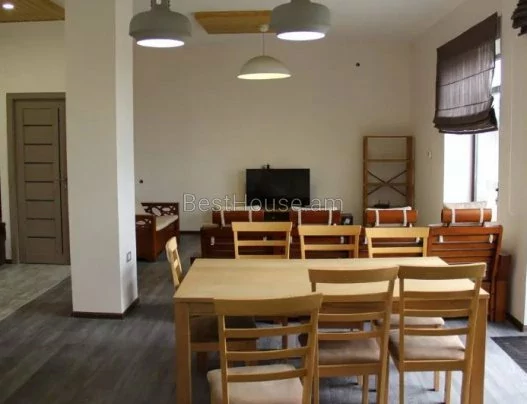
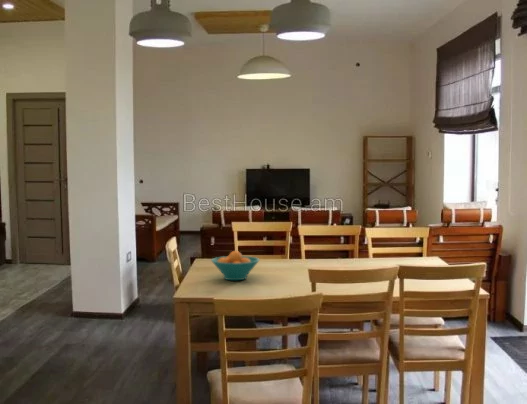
+ fruit bowl [210,250,260,281]
